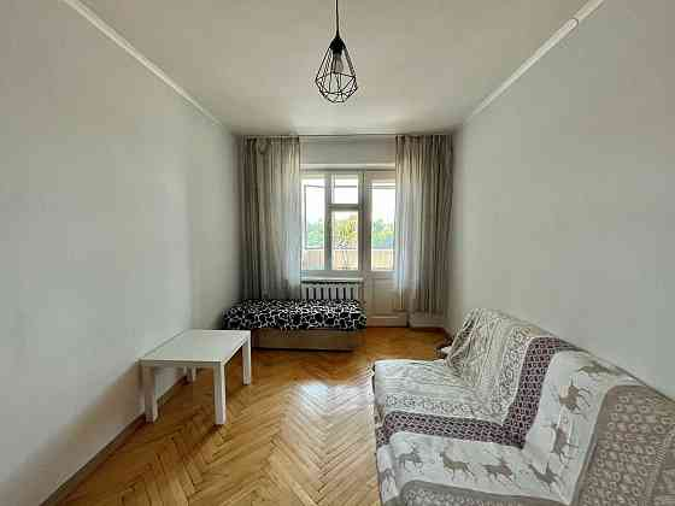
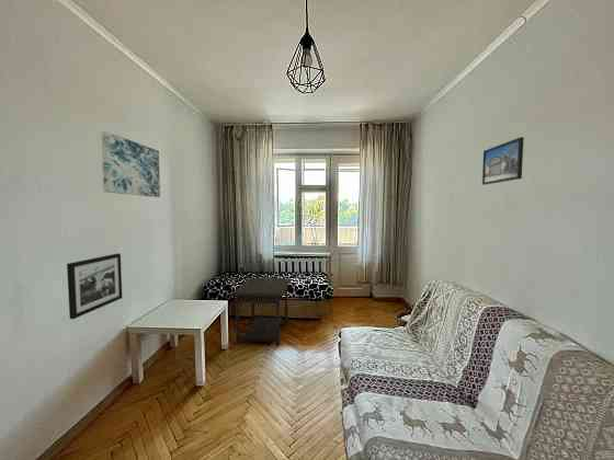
+ wall art [100,130,161,198]
+ side table [229,276,293,347]
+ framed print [481,136,525,186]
+ picture frame [66,253,123,320]
